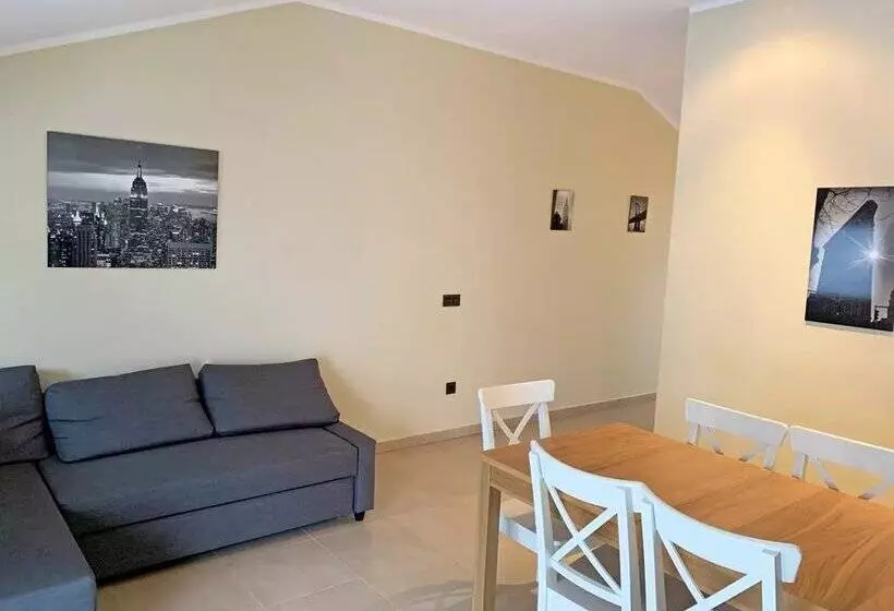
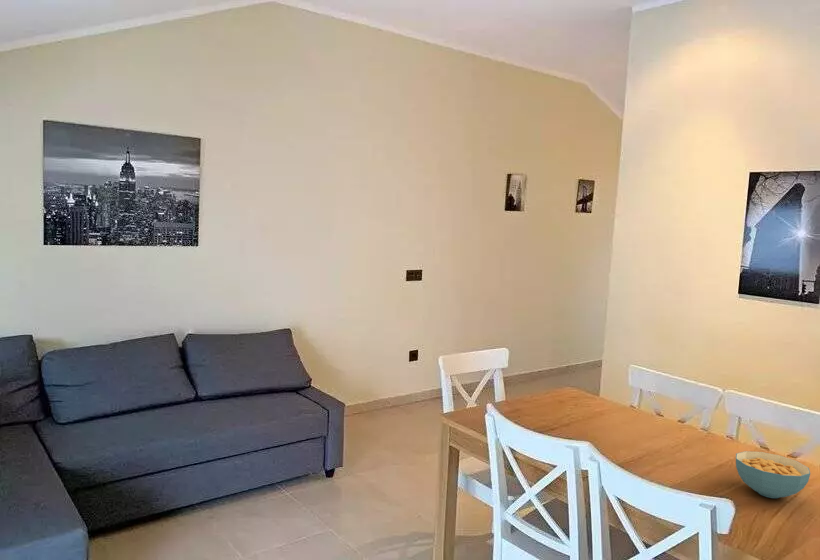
+ cereal bowl [735,450,811,499]
